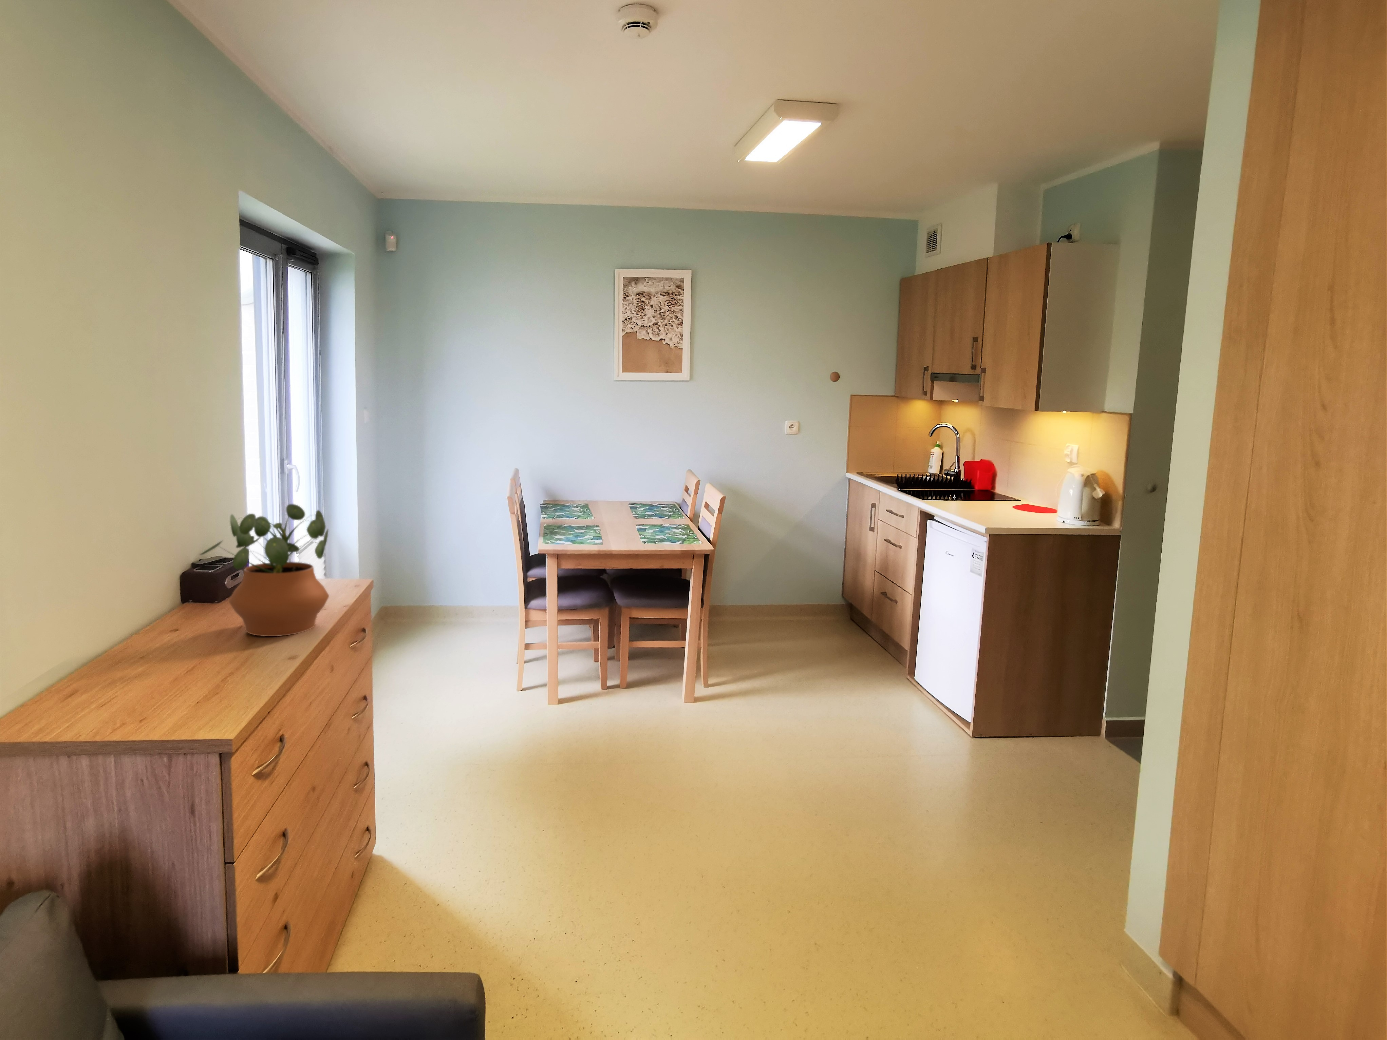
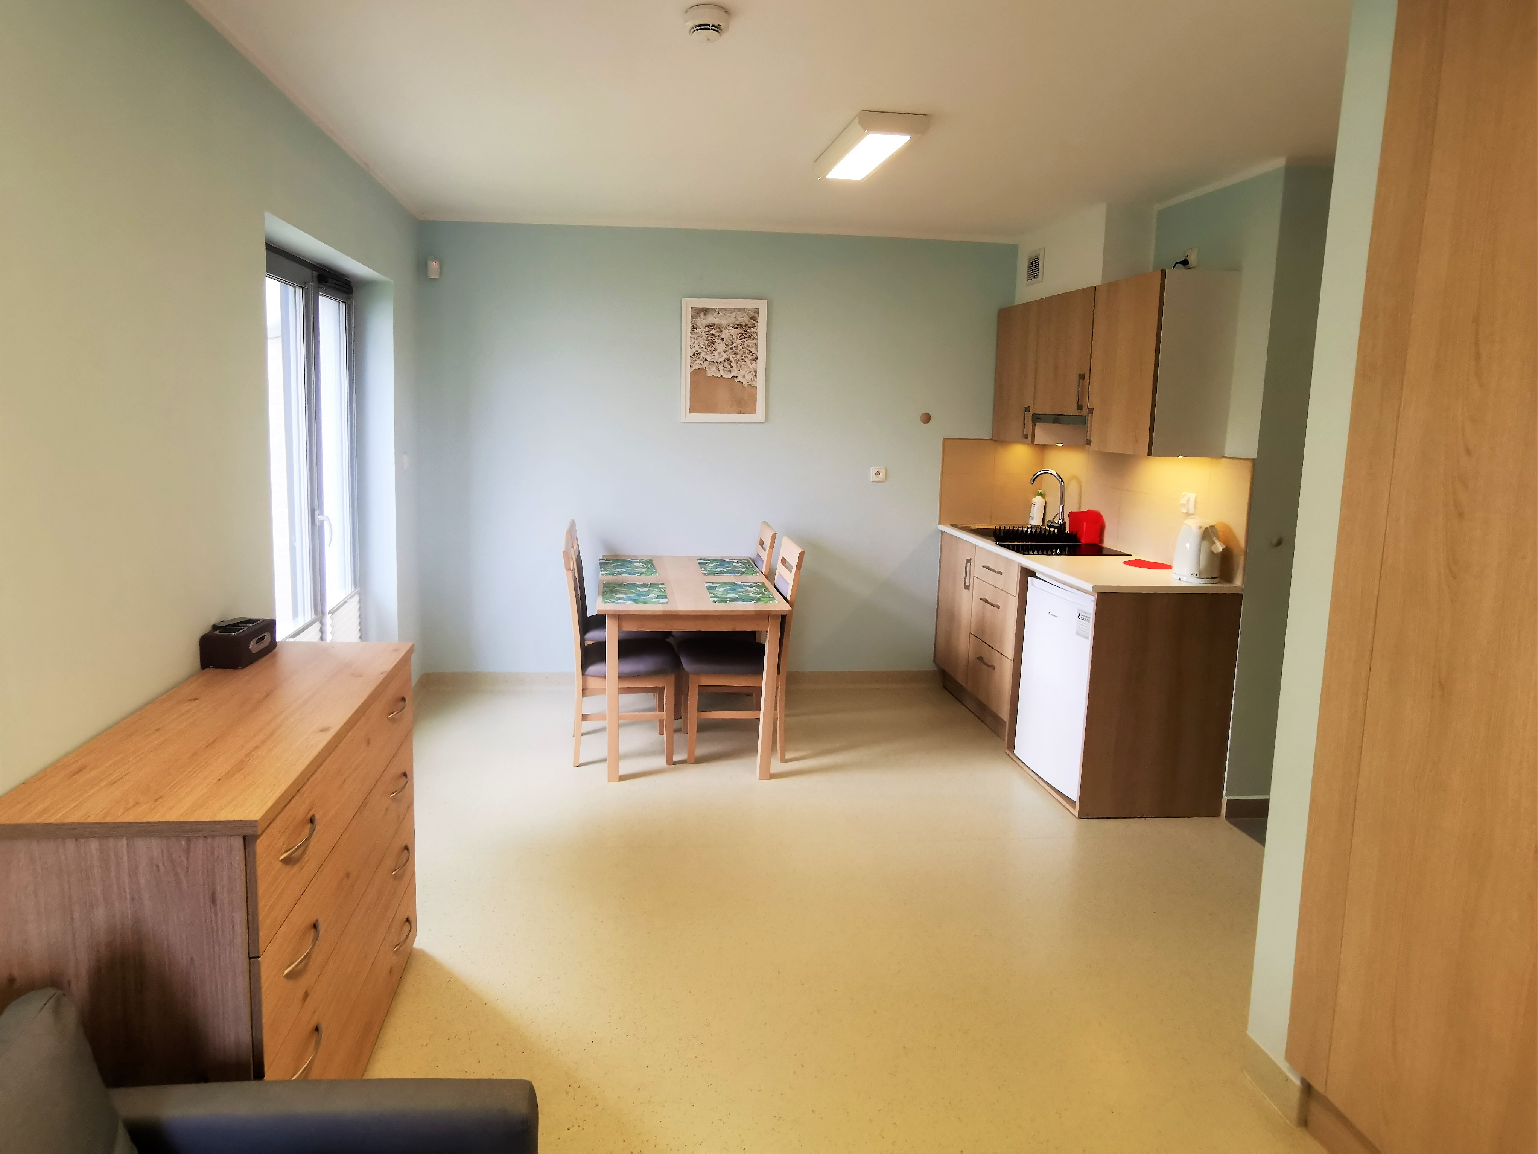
- potted plant [199,504,329,637]
